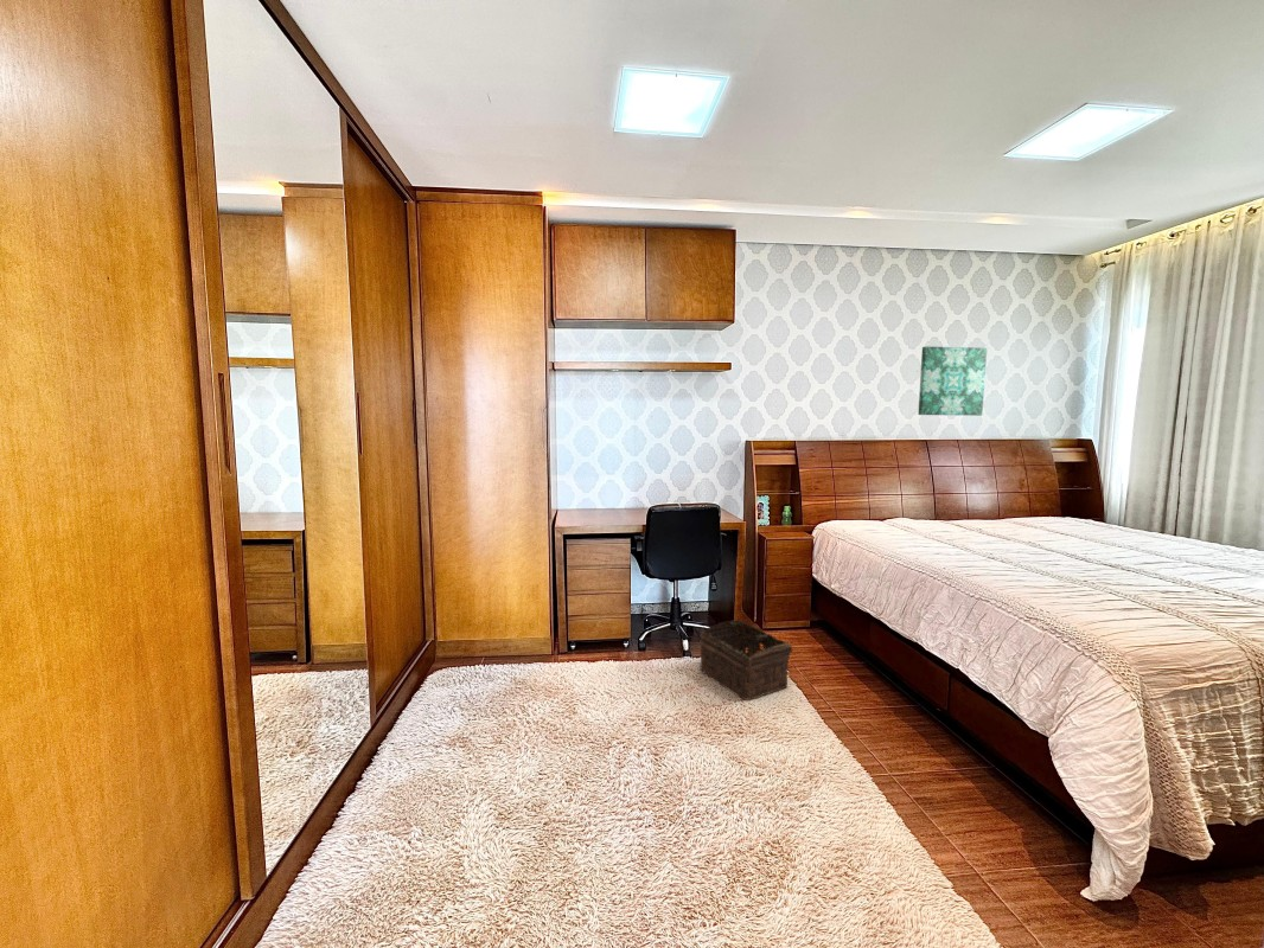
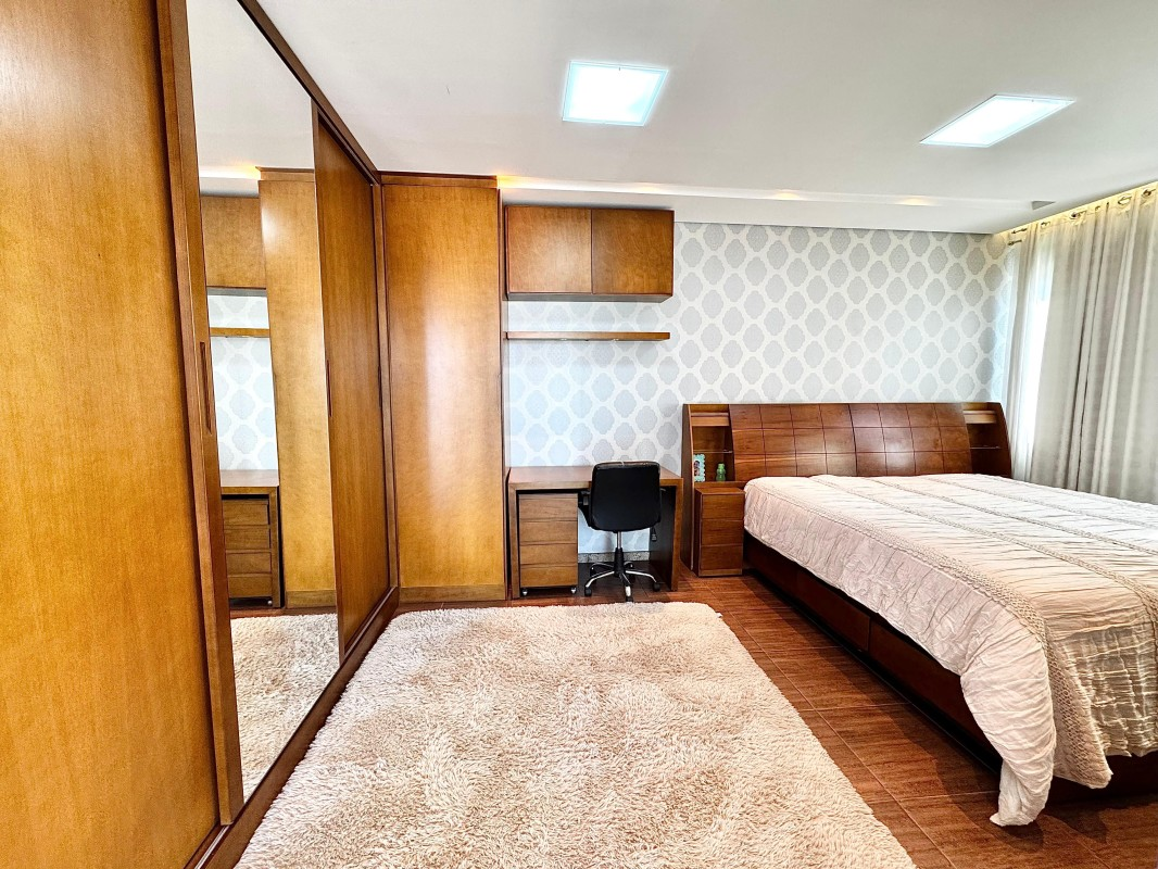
- wall art [917,345,988,417]
- basket [698,619,793,702]
